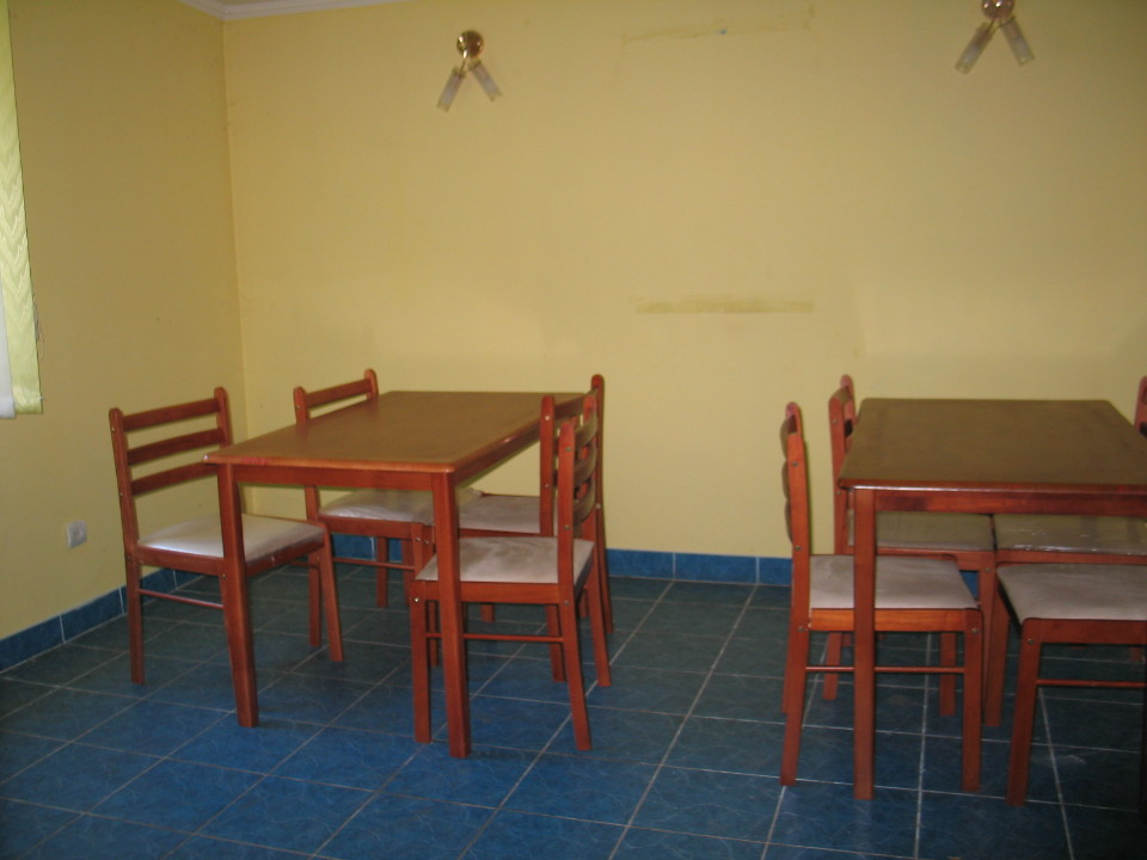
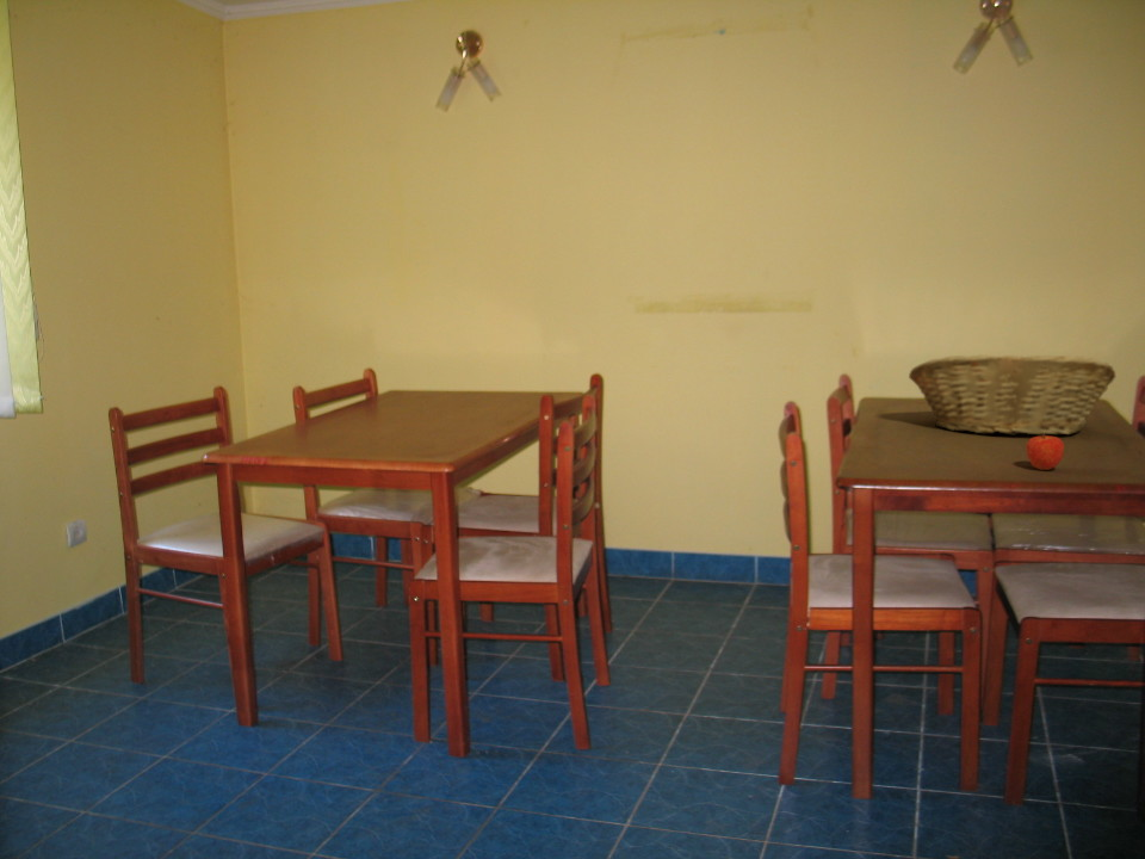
+ fruit basket [908,354,1116,437]
+ fruit [1026,432,1065,471]
